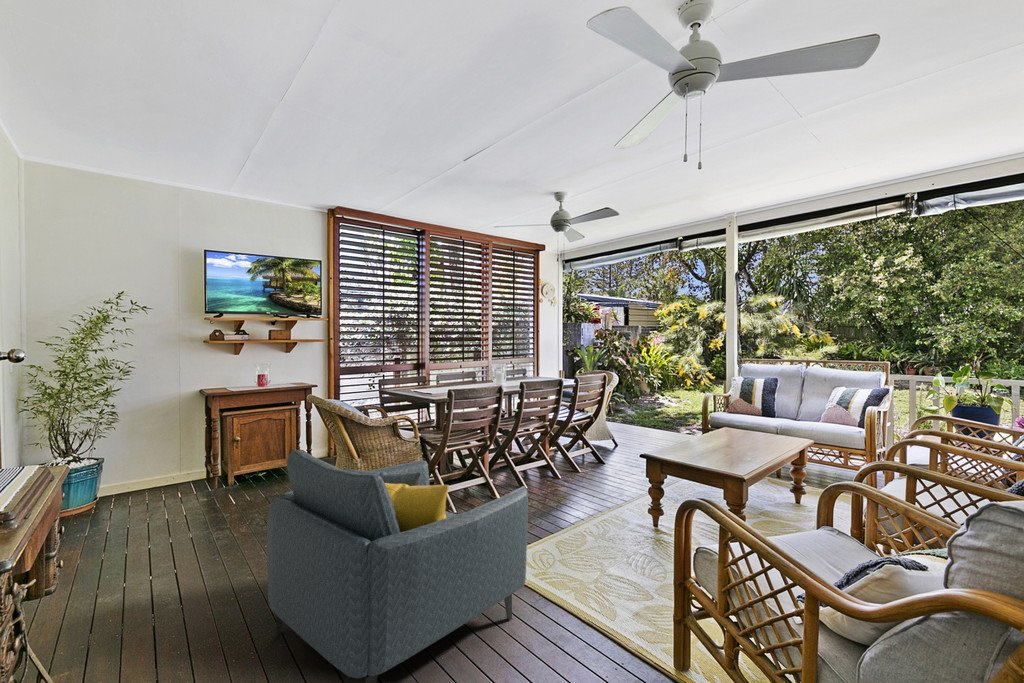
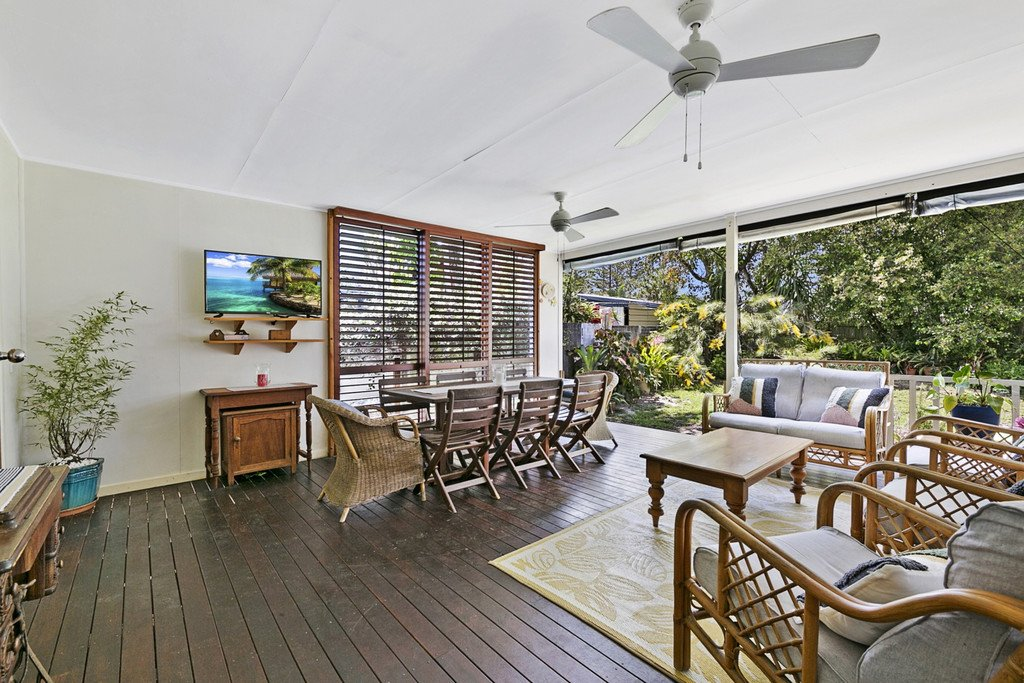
- armchair [266,448,529,683]
